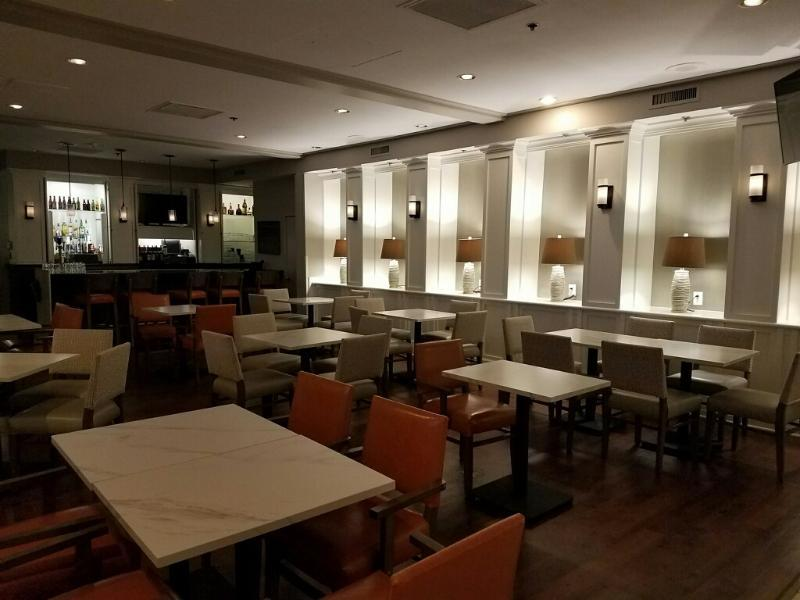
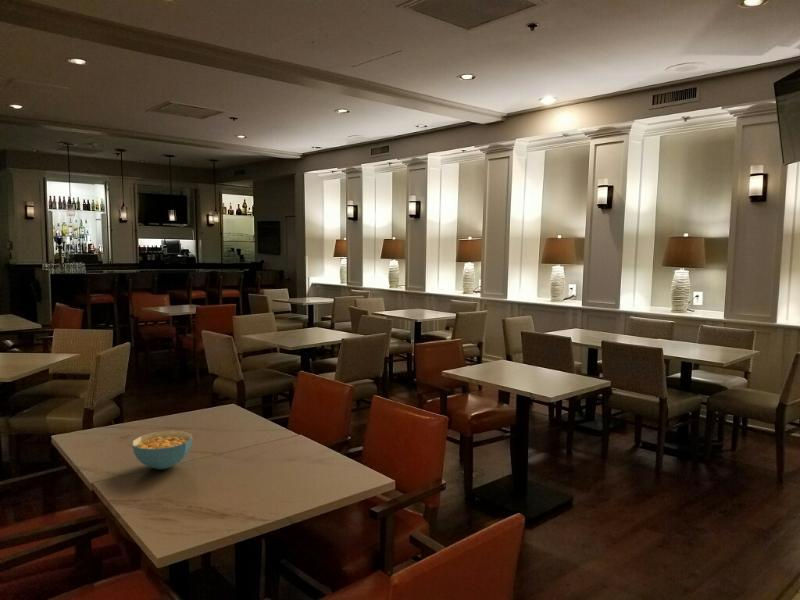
+ cereal bowl [132,430,194,470]
